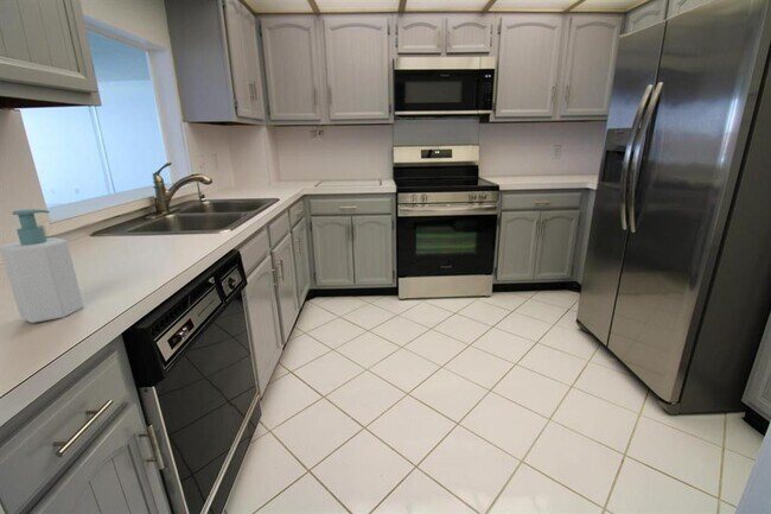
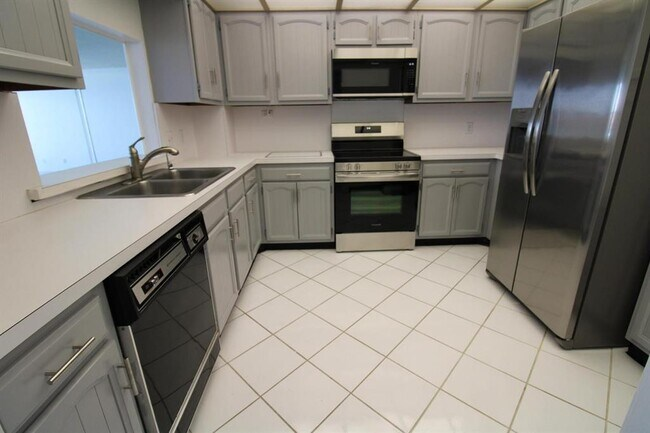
- soap bottle [0,208,85,324]
